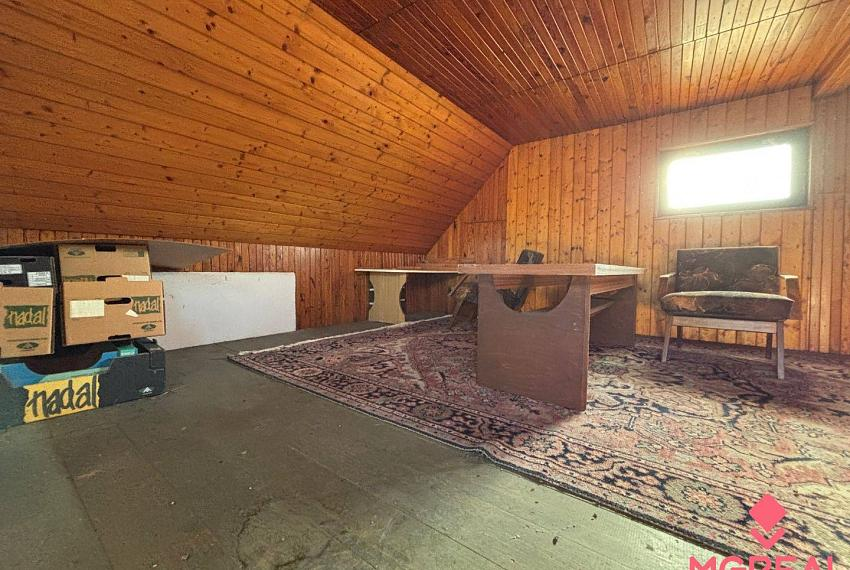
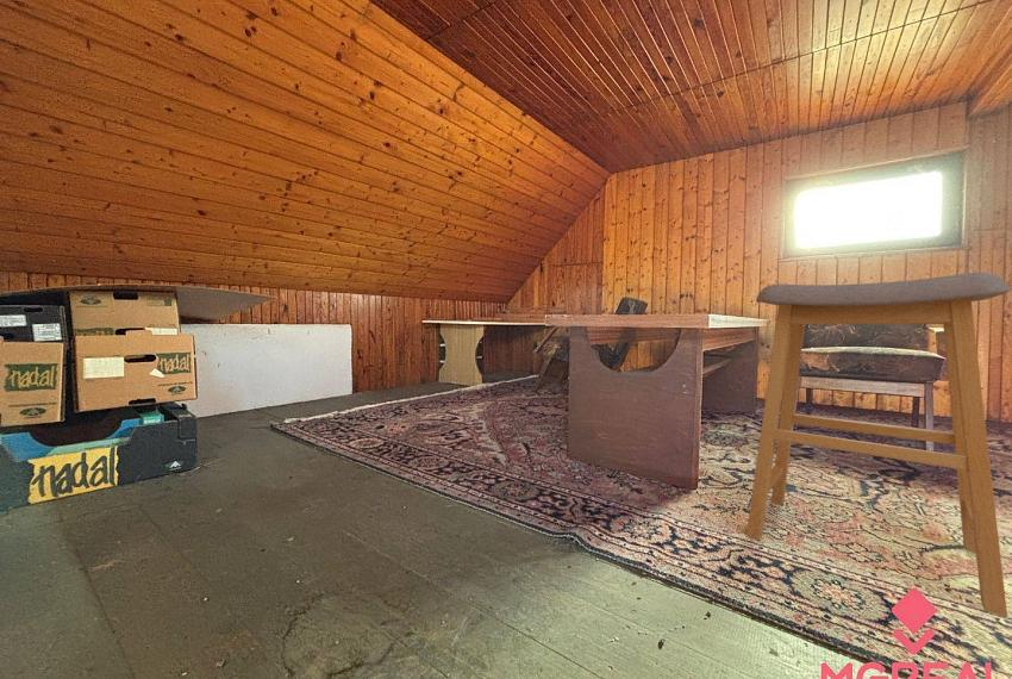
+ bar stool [745,270,1011,618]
